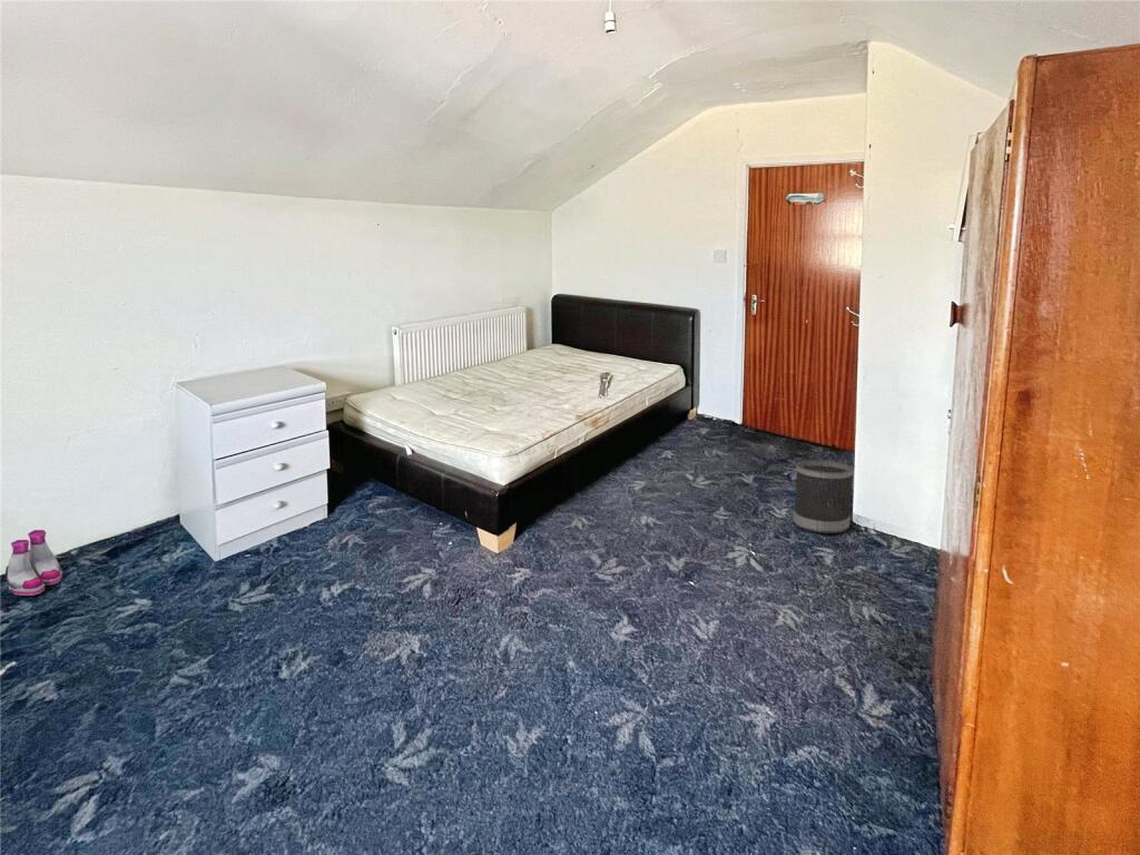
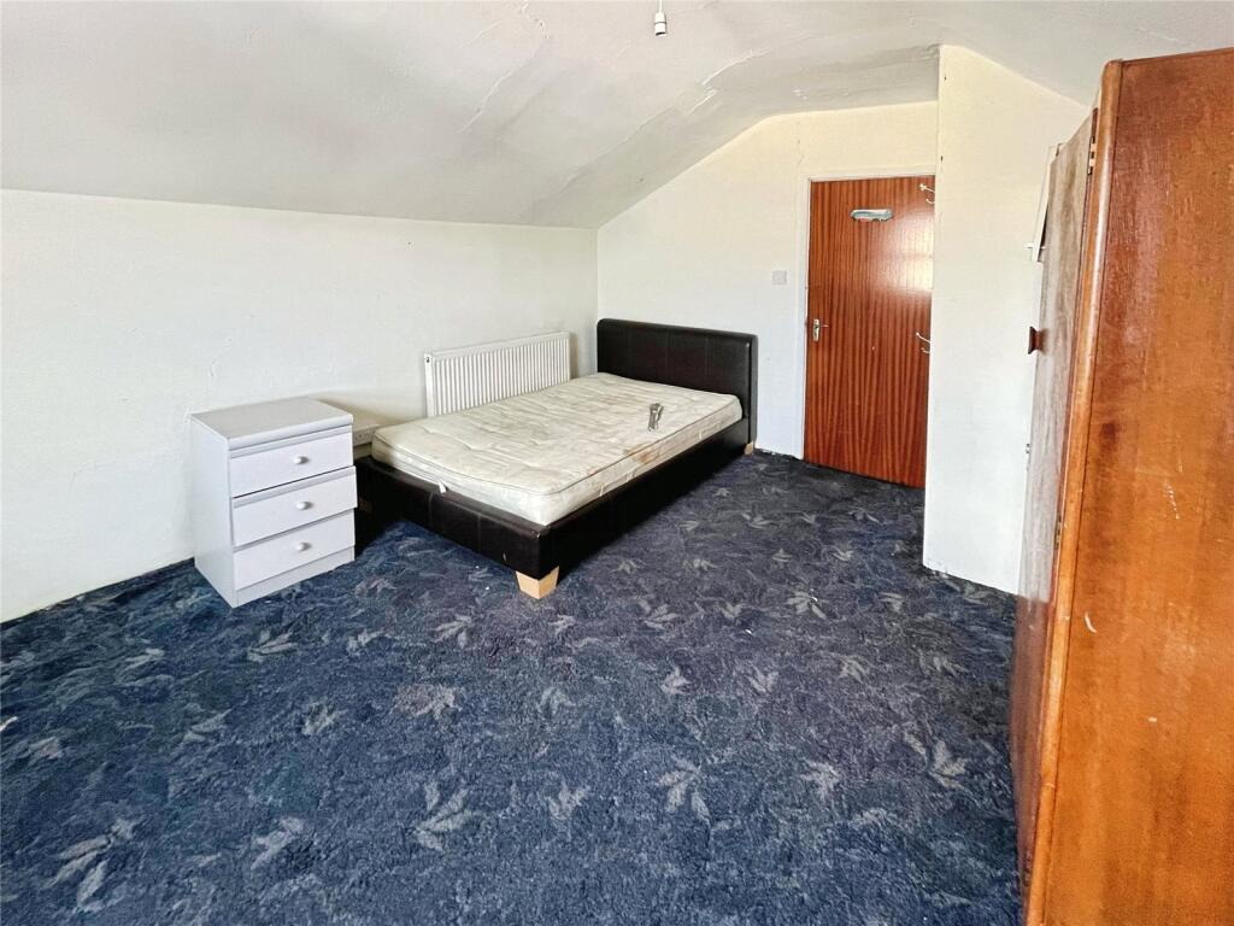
- wastebasket [792,459,855,534]
- boots [4,529,63,597]
